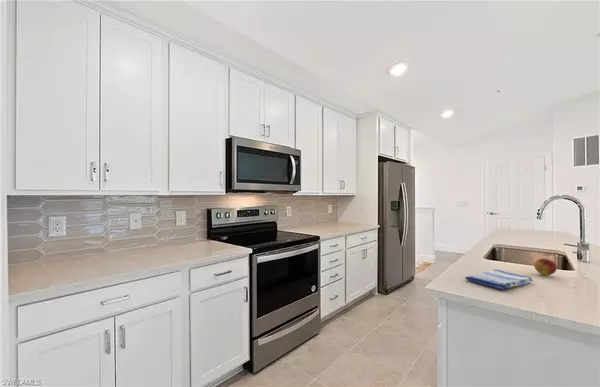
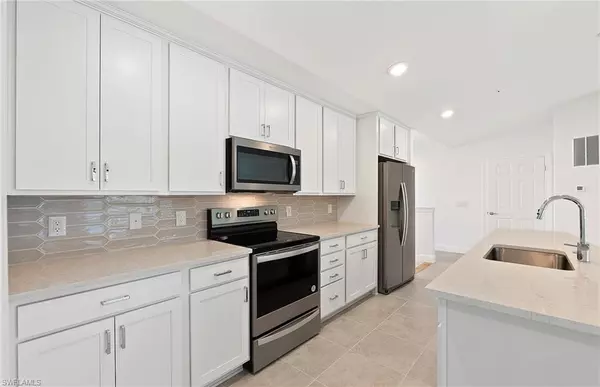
- fruit [533,258,558,276]
- dish towel [464,268,534,291]
